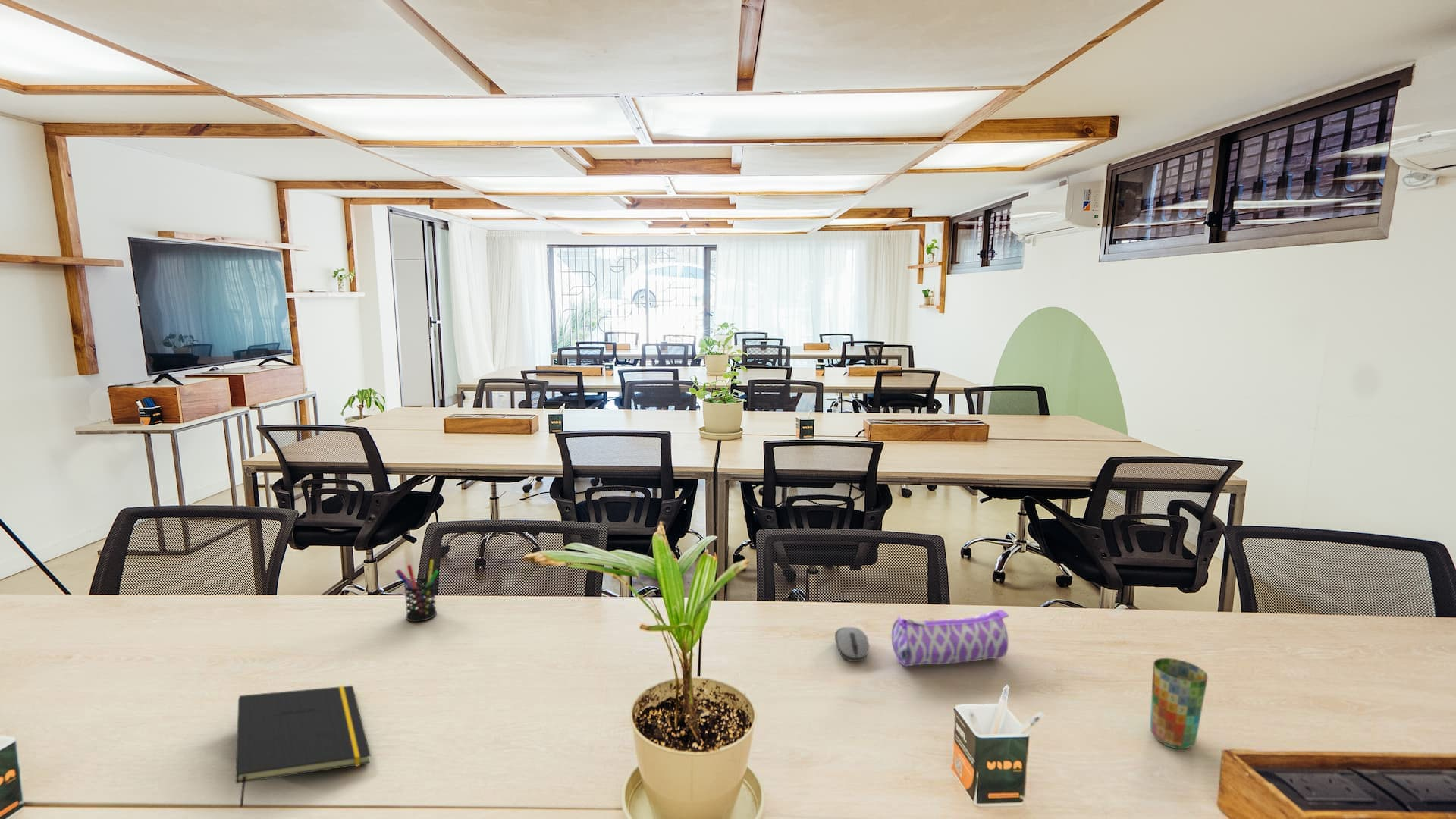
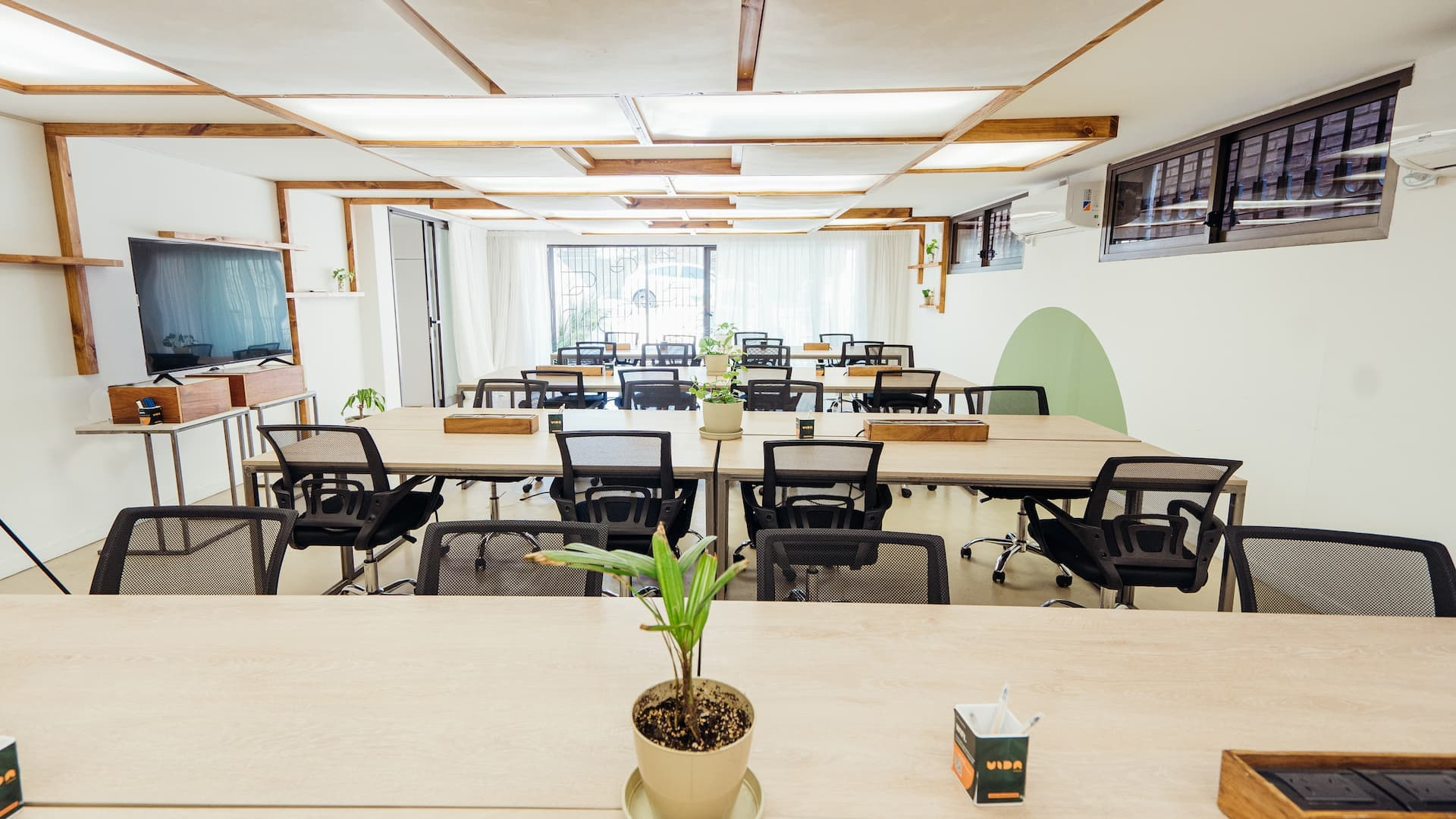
- notepad [234,685,372,808]
- pencil case [891,609,1009,667]
- pen holder [394,559,440,623]
- computer mouse [834,626,870,662]
- cup [1150,657,1209,750]
